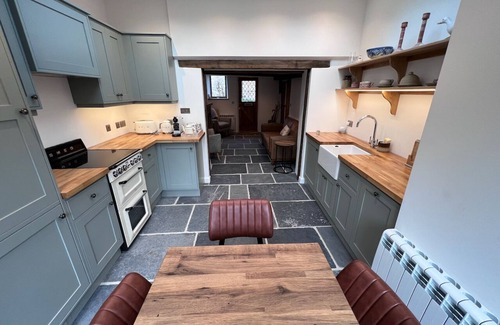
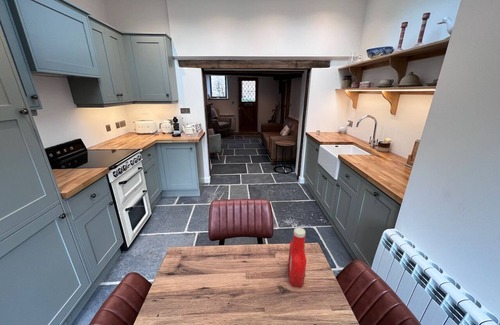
+ soap bottle [287,227,307,288]
